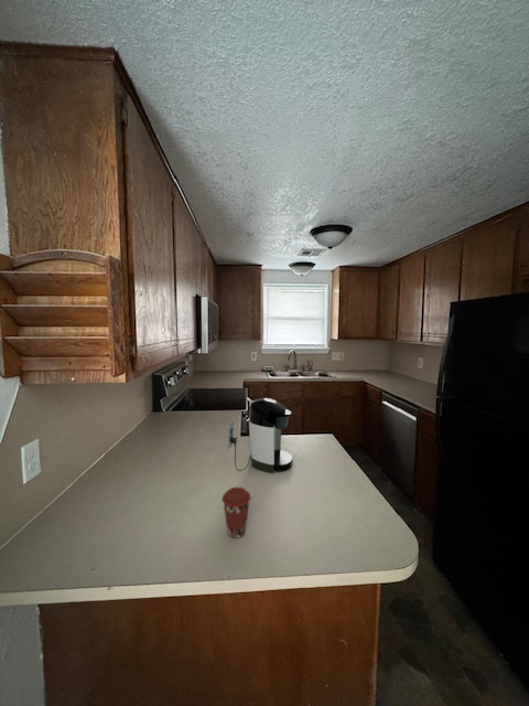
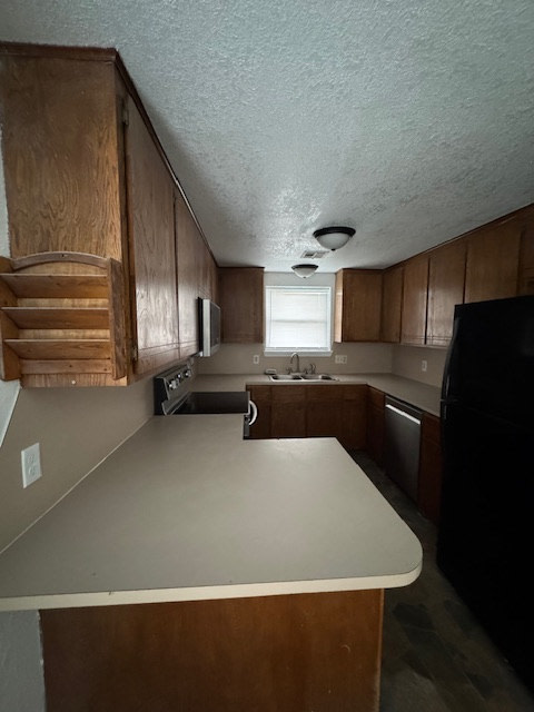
- coffee cup [222,486,251,539]
- coffee maker [227,397,293,474]
